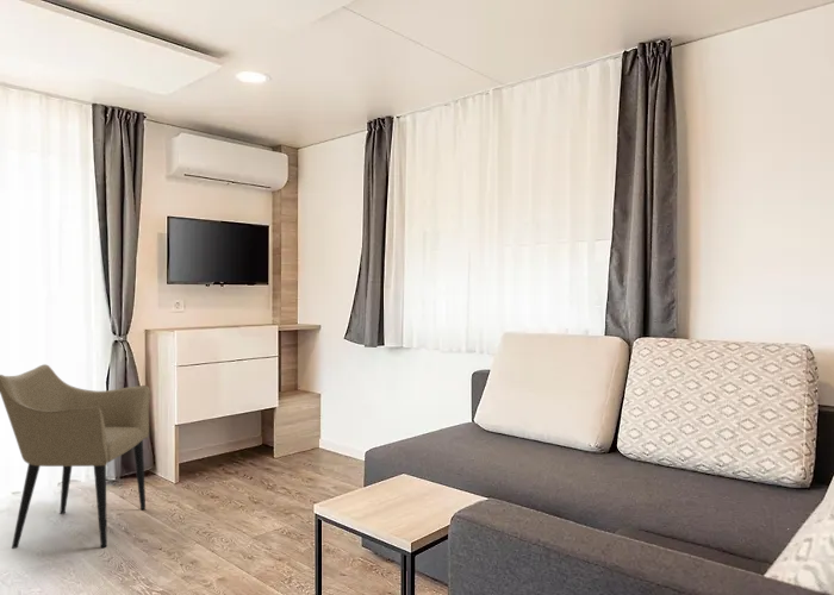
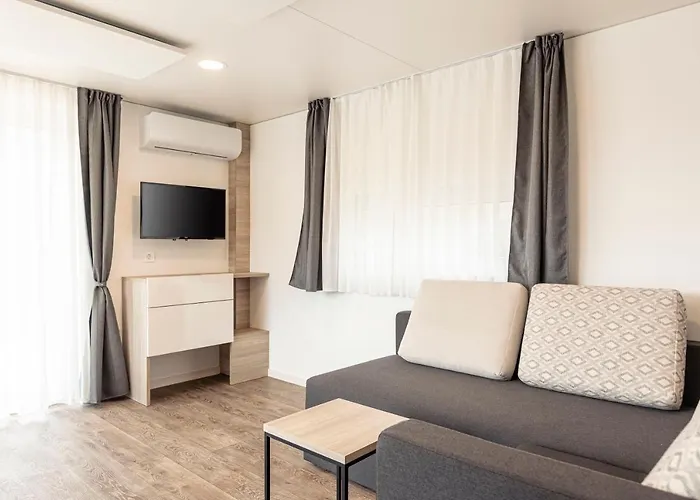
- armchair [0,363,151,550]
